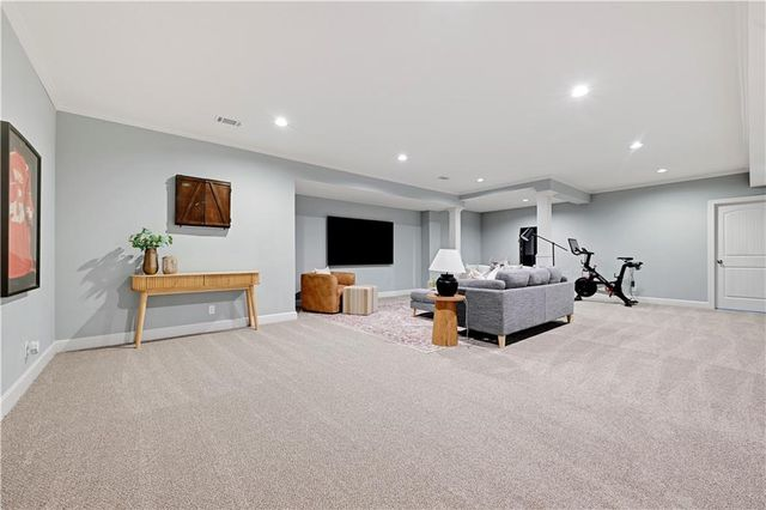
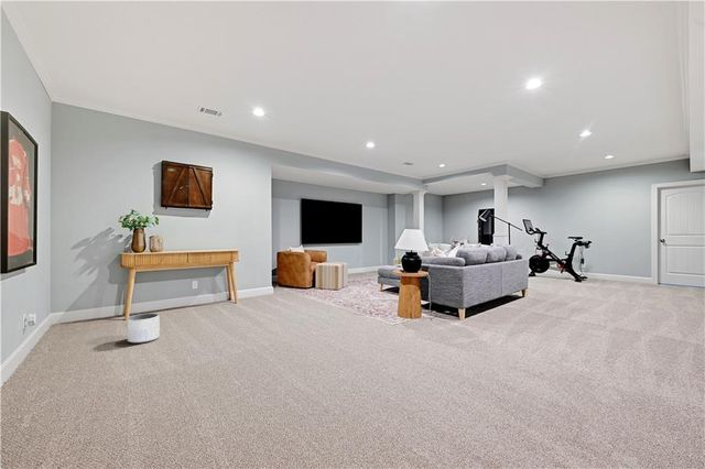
+ planter [127,313,161,345]
